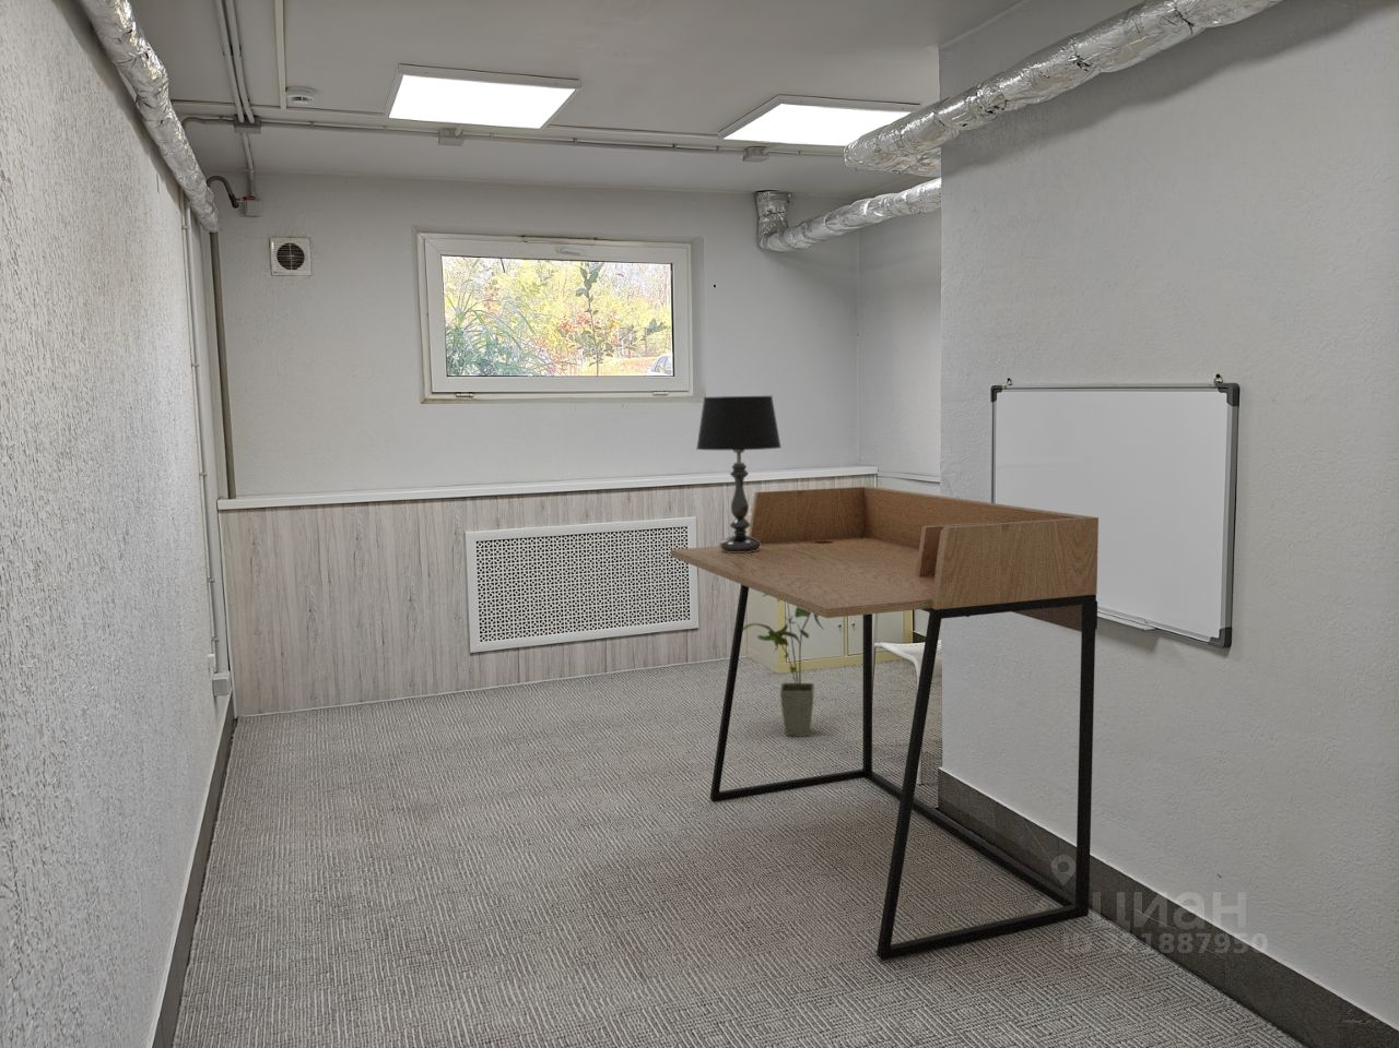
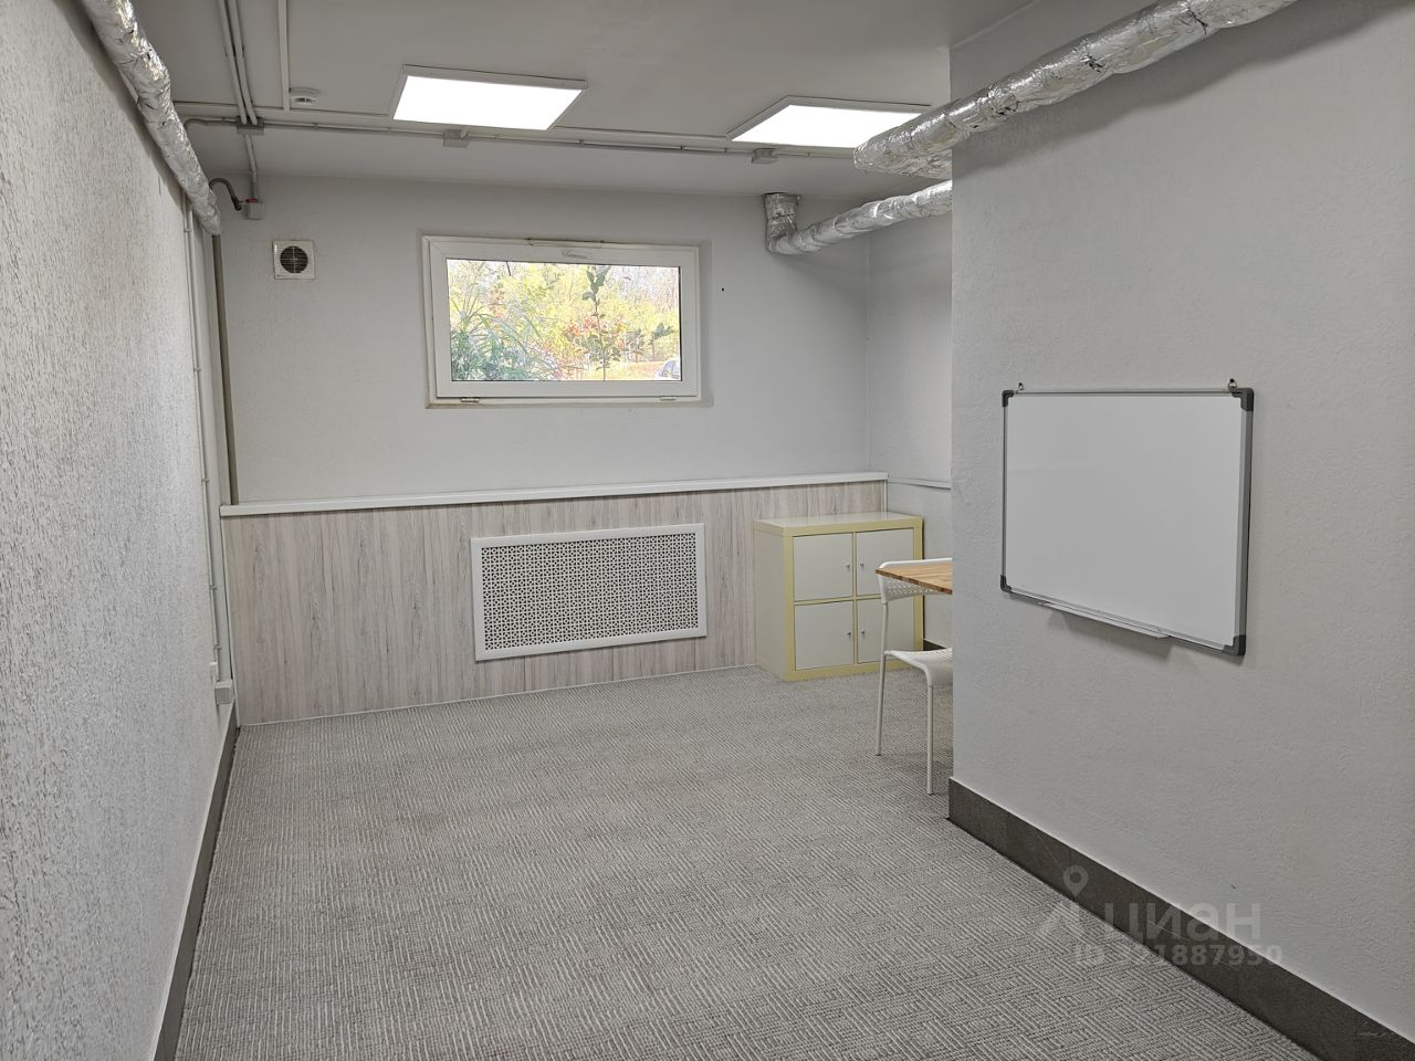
- house plant [744,593,825,738]
- desk [670,484,1099,961]
- table lamp [695,395,782,553]
